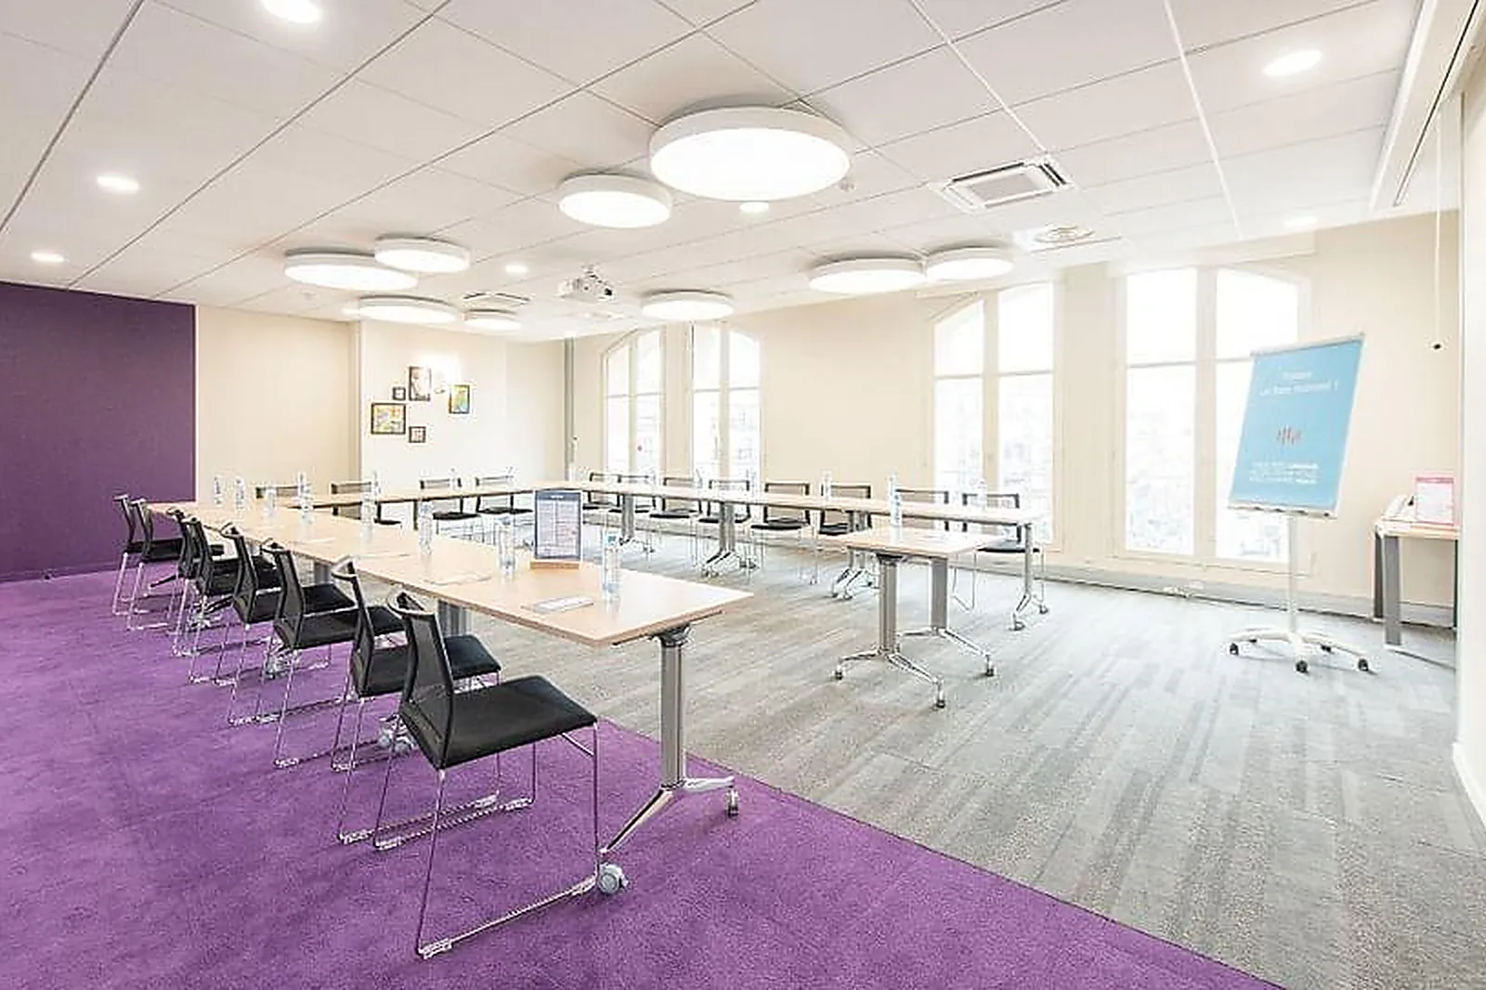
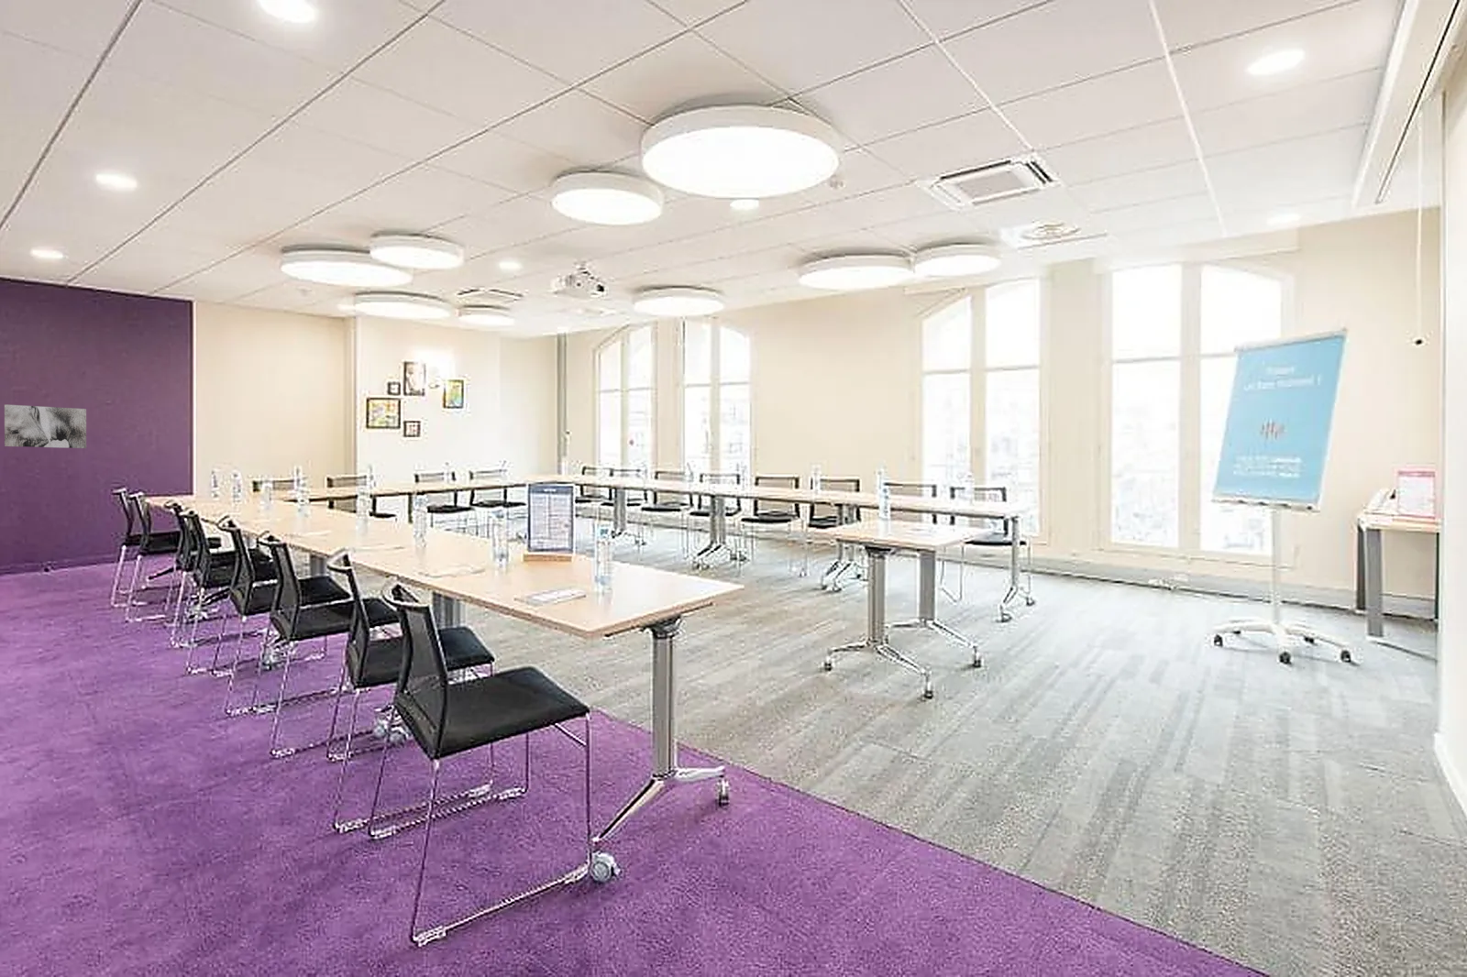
+ wall art [3,405,87,449]
